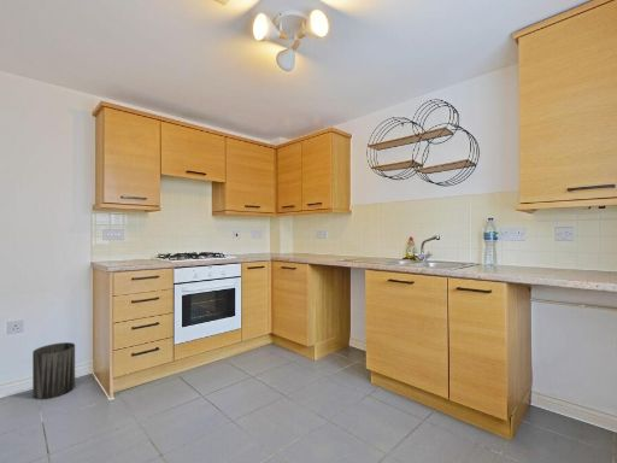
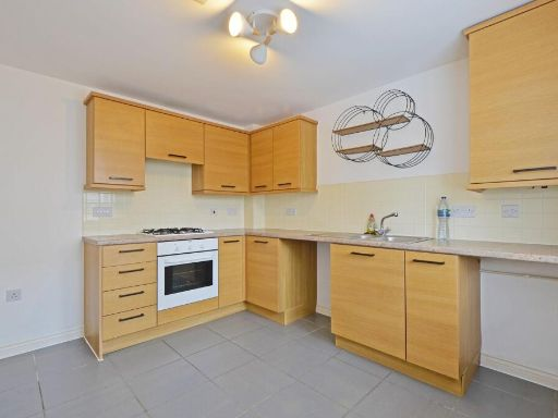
- trash can [31,341,76,400]
